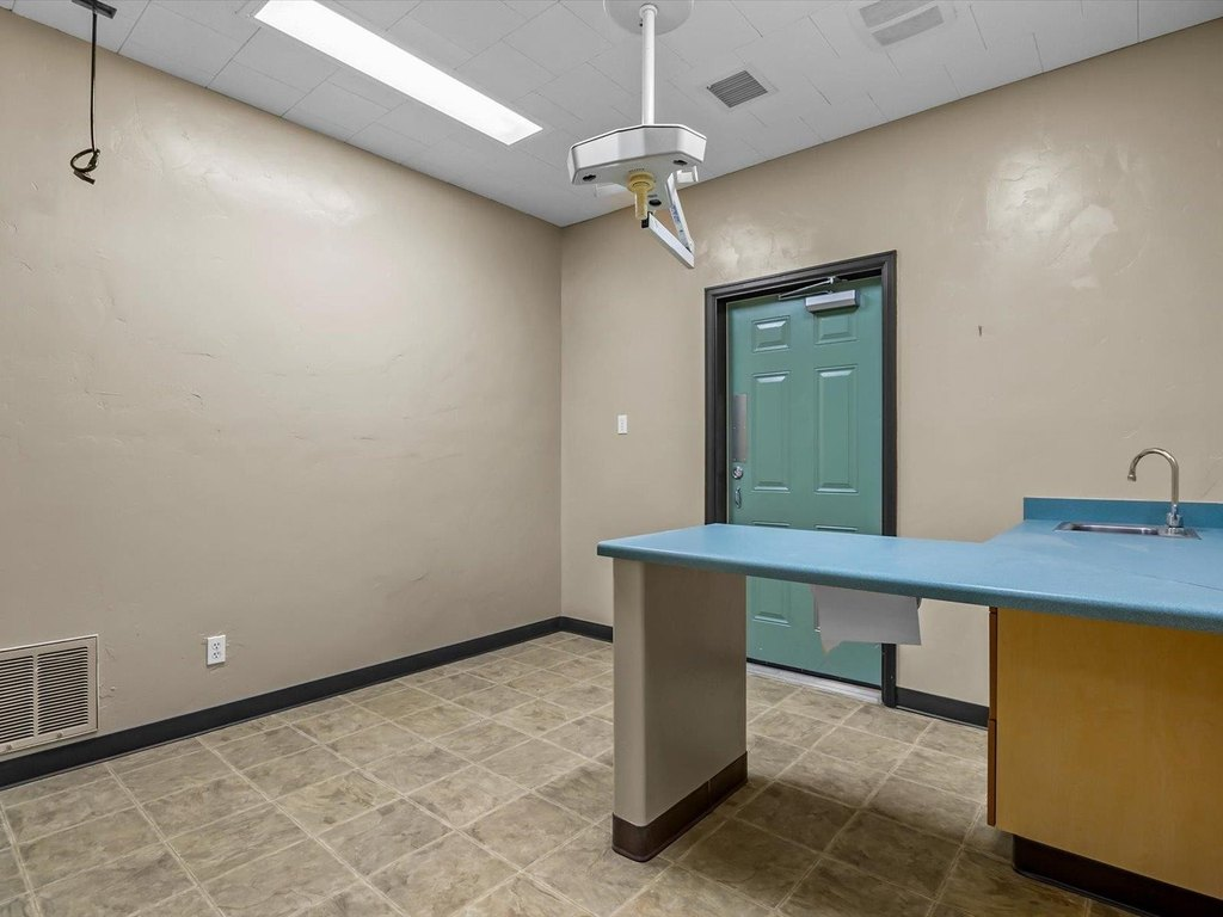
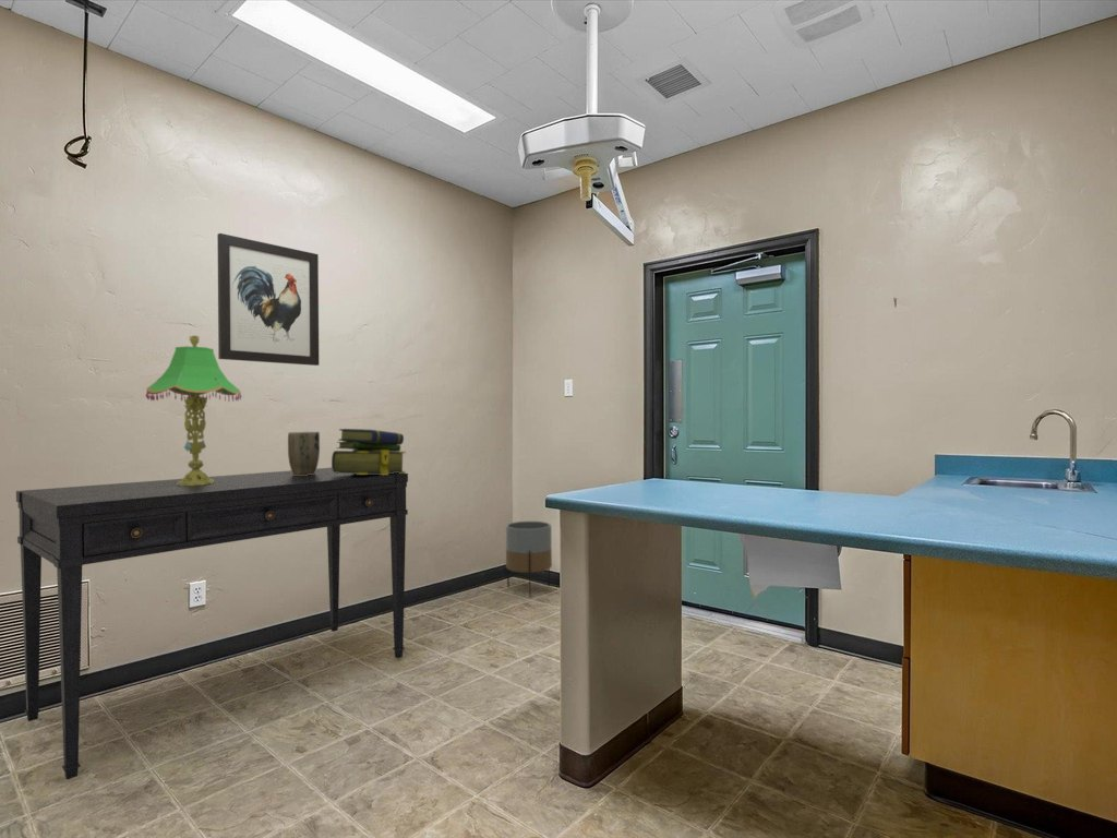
+ stack of books [331,428,407,475]
+ wall art [216,232,320,367]
+ plant pot [287,431,321,476]
+ table lamp [145,335,242,486]
+ planter [505,520,553,598]
+ desk [15,467,409,780]
